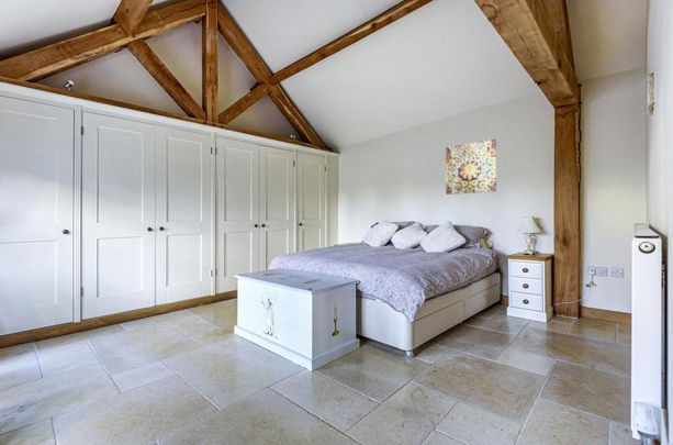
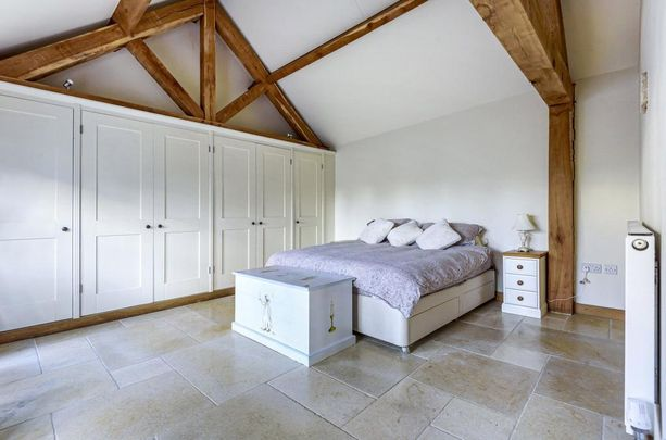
- wall art [445,138,497,196]
